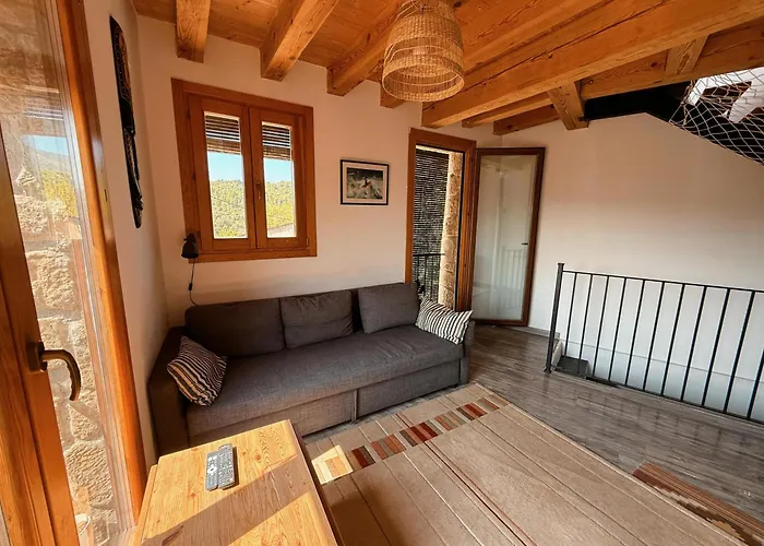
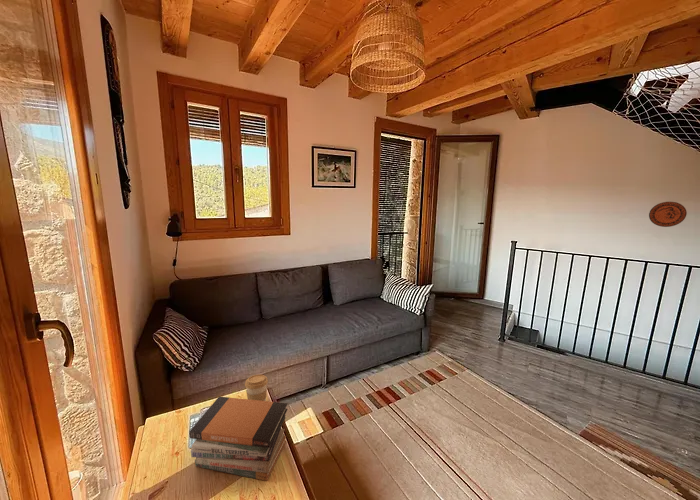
+ book stack [188,396,289,482]
+ decorative plate [648,201,688,228]
+ coffee cup [244,373,269,401]
